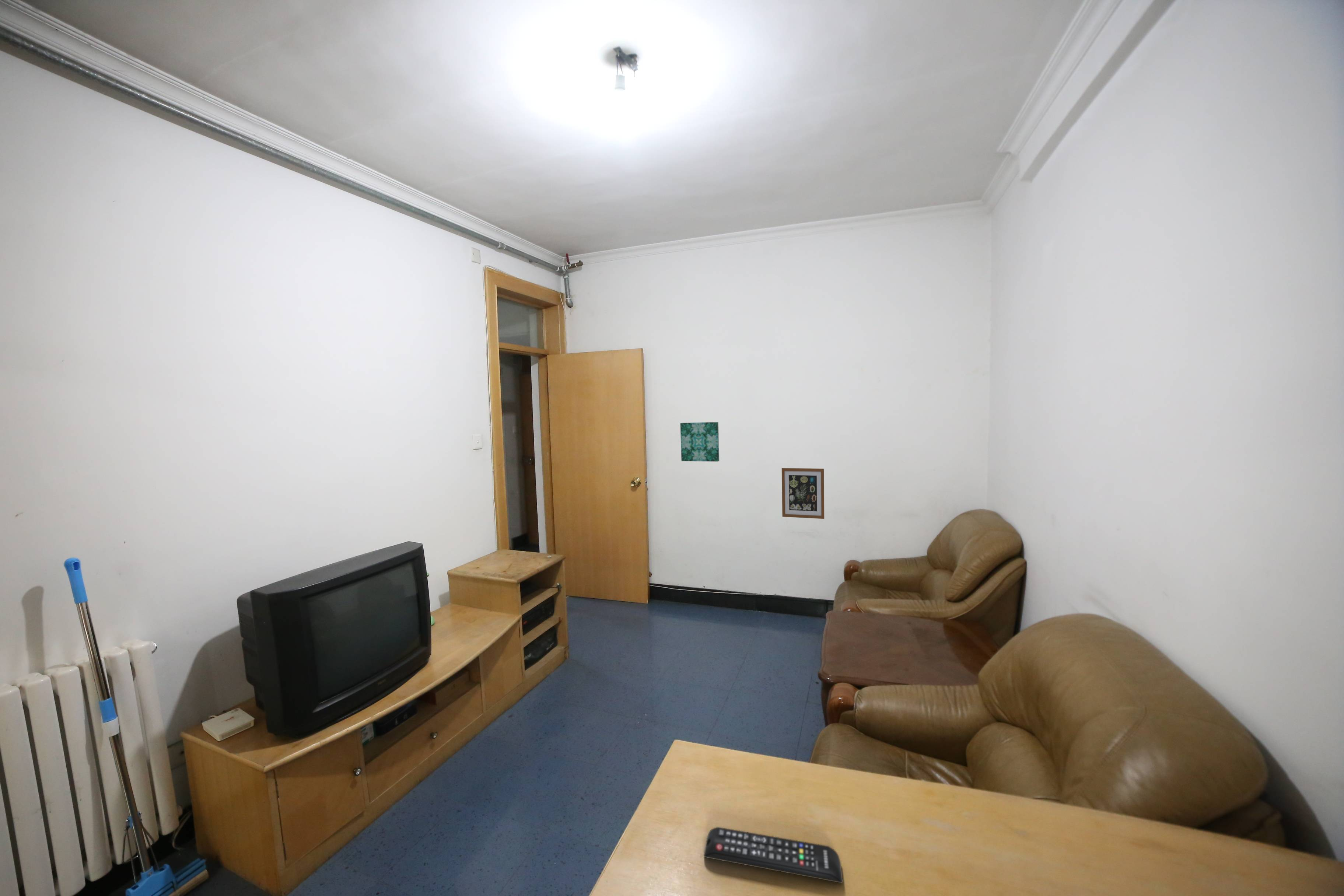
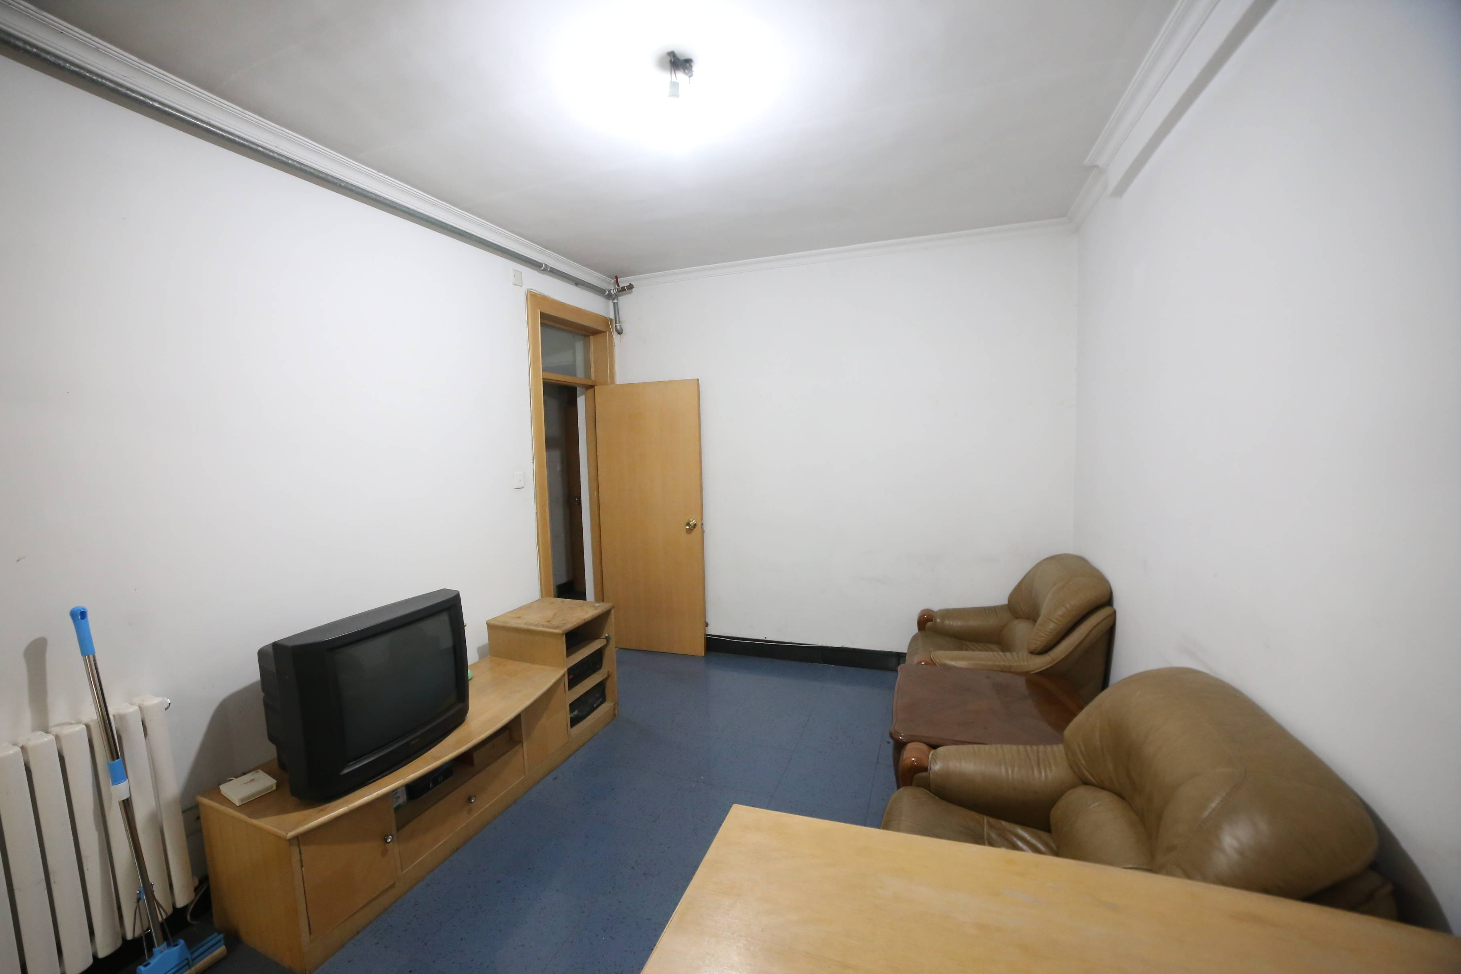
- remote control [703,827,843,884]
- wall art [680,422,720,462]
- wall art [781,468,825,519]
